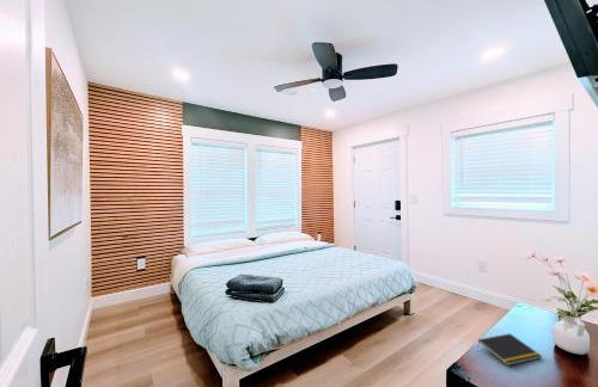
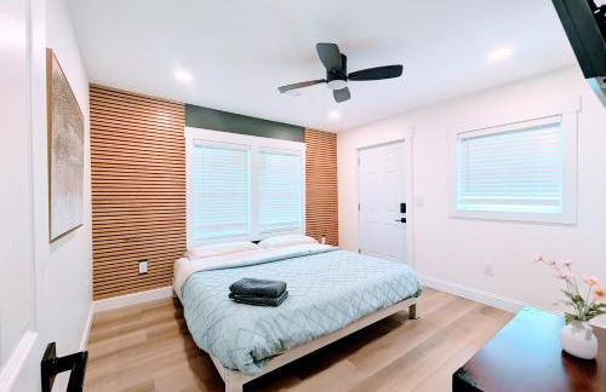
- notepad [477,332,543,367]
